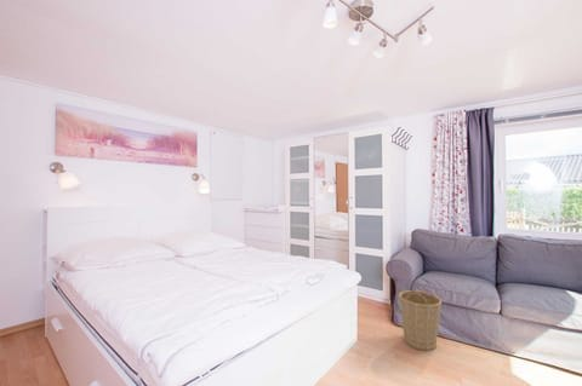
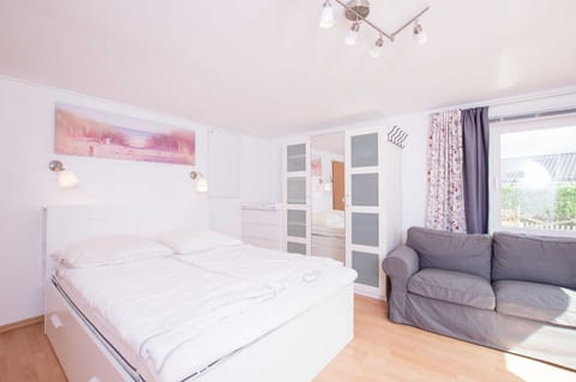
- basket [398,283,443,352]
